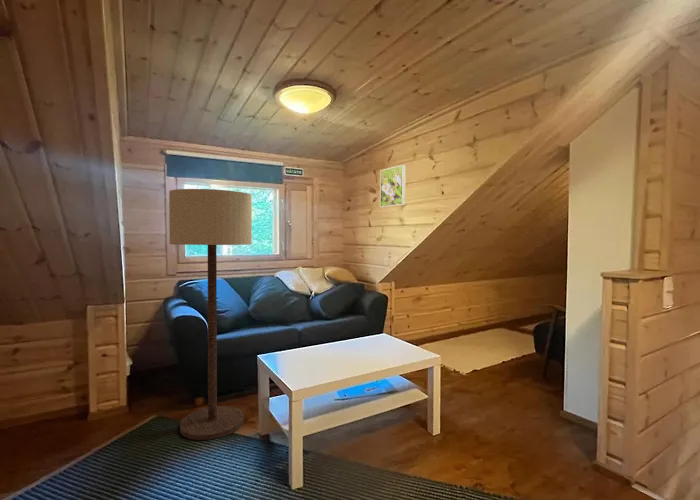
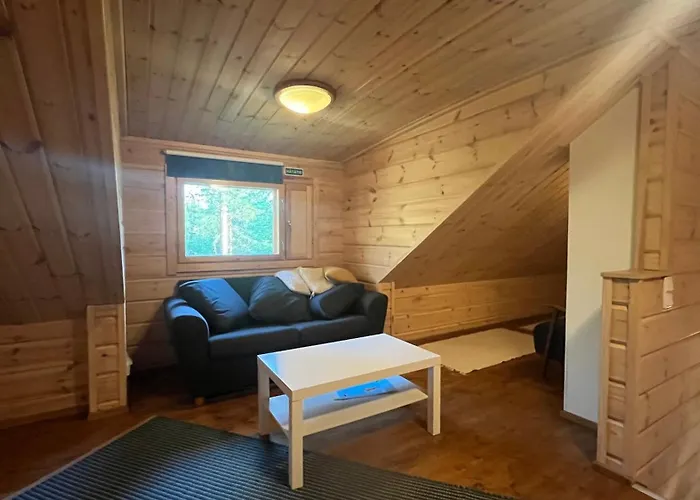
- floor lamp [168,188,253,441]
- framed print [379,164,407,208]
